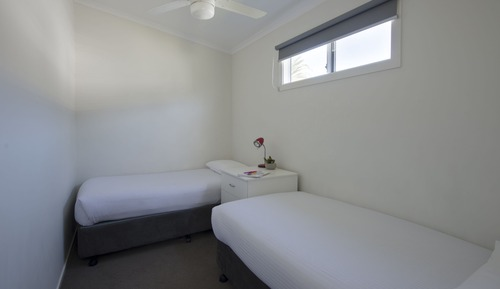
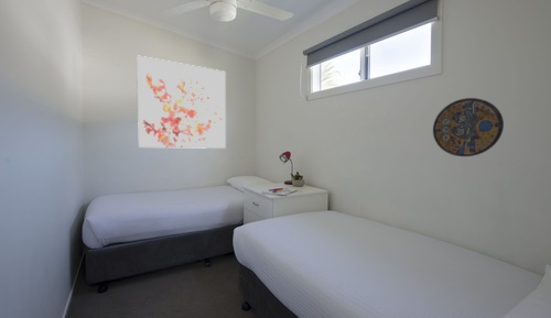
+ wall art [137,55,227,150]
+ manhole cover [432,97,505,157]
